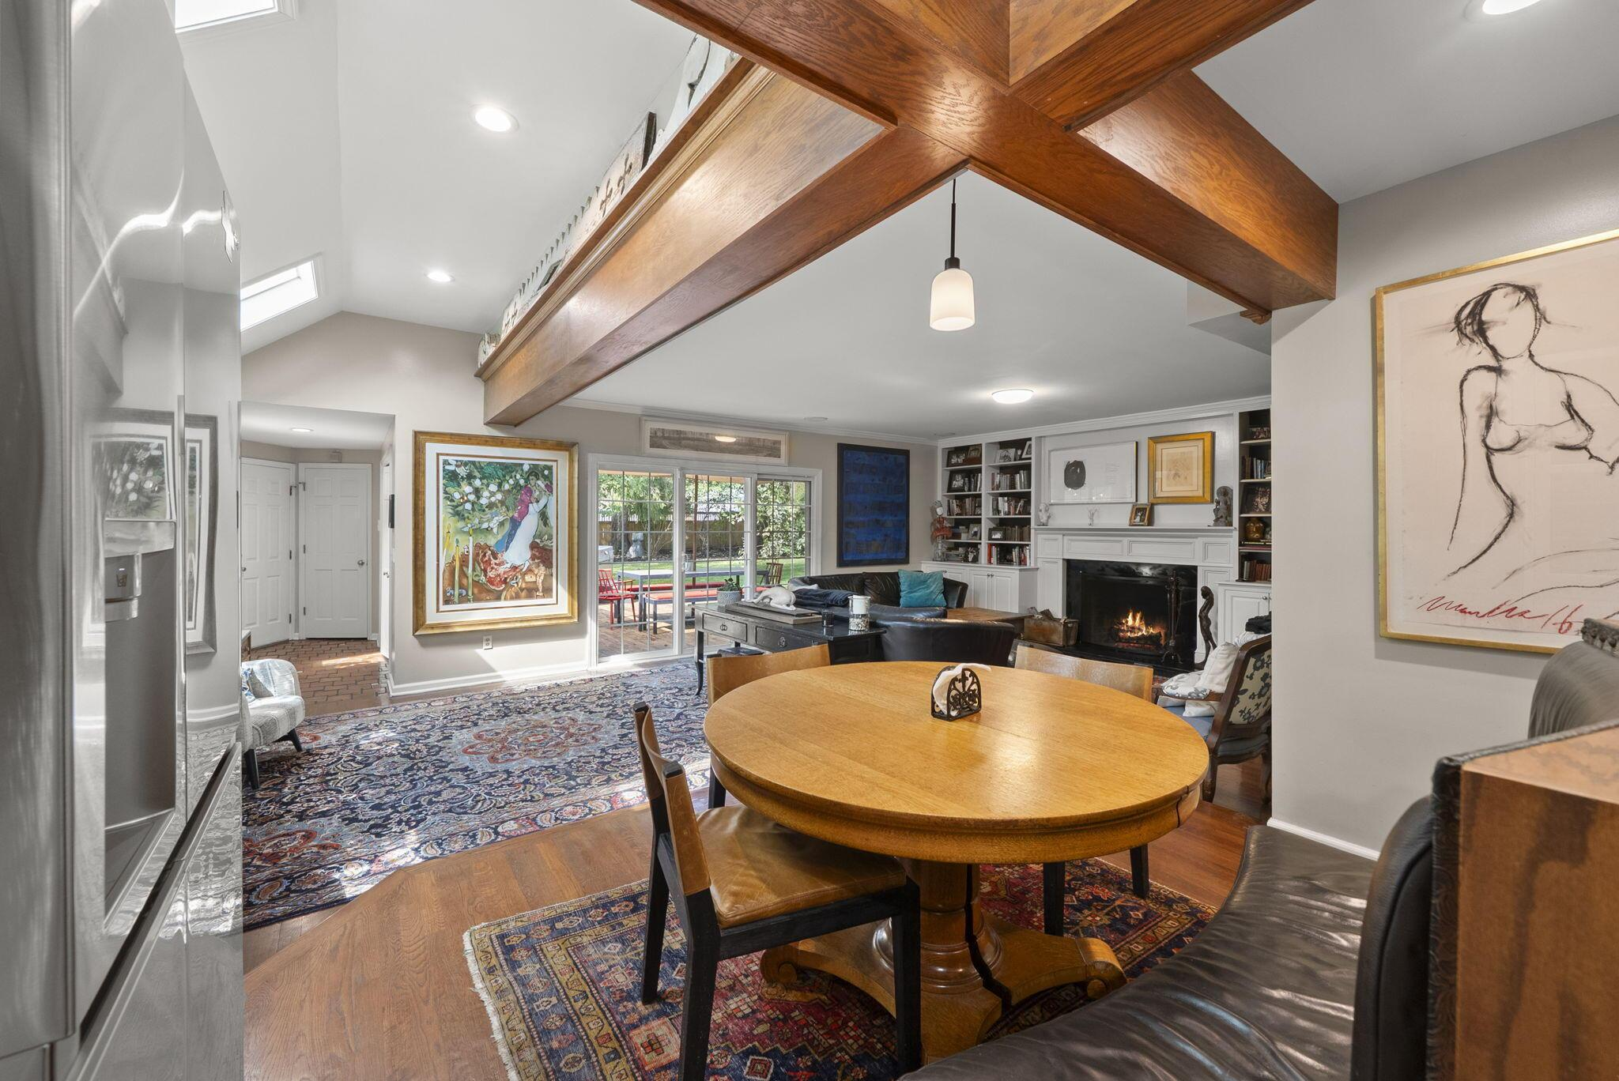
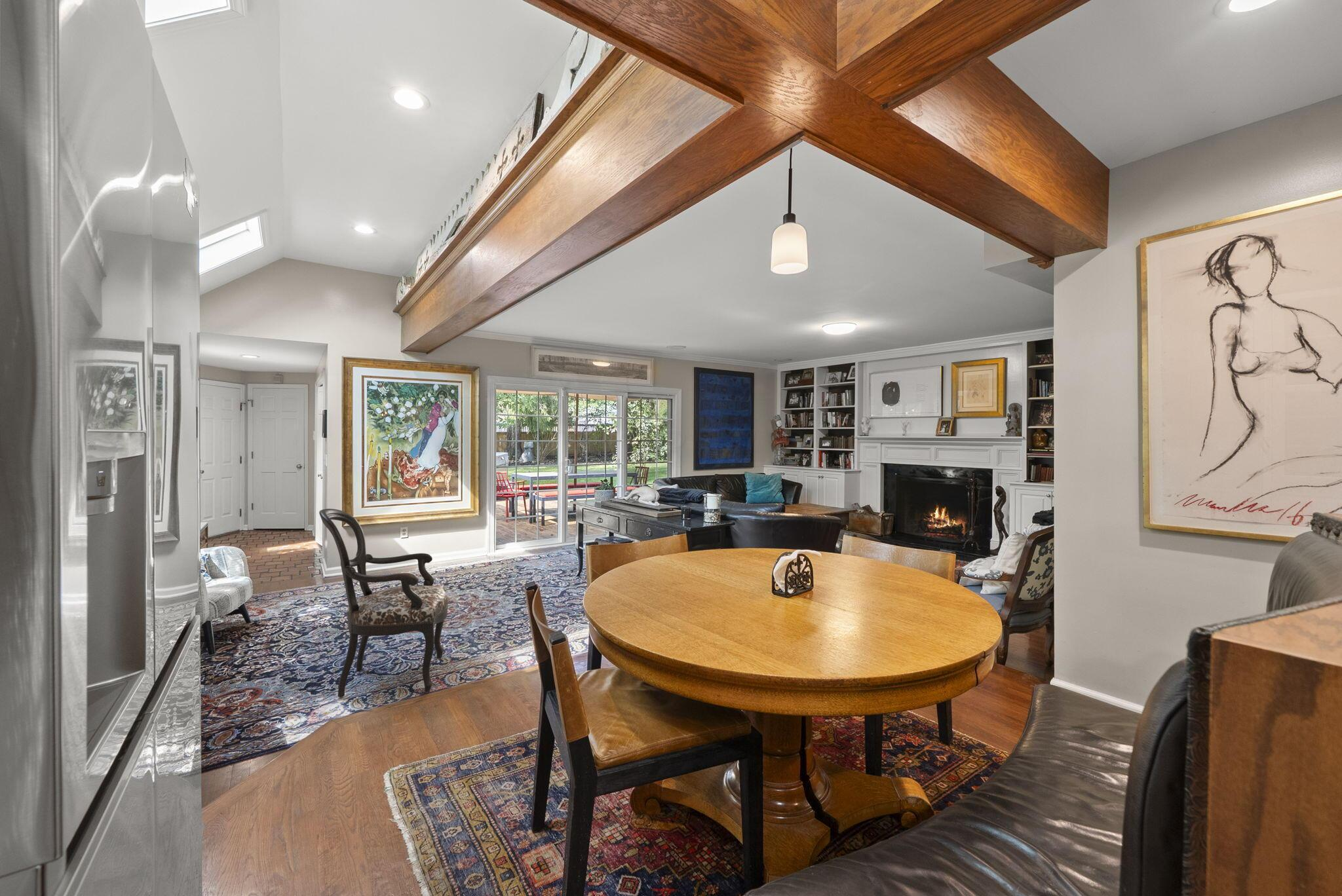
+ armchair [318,508,449,698]
